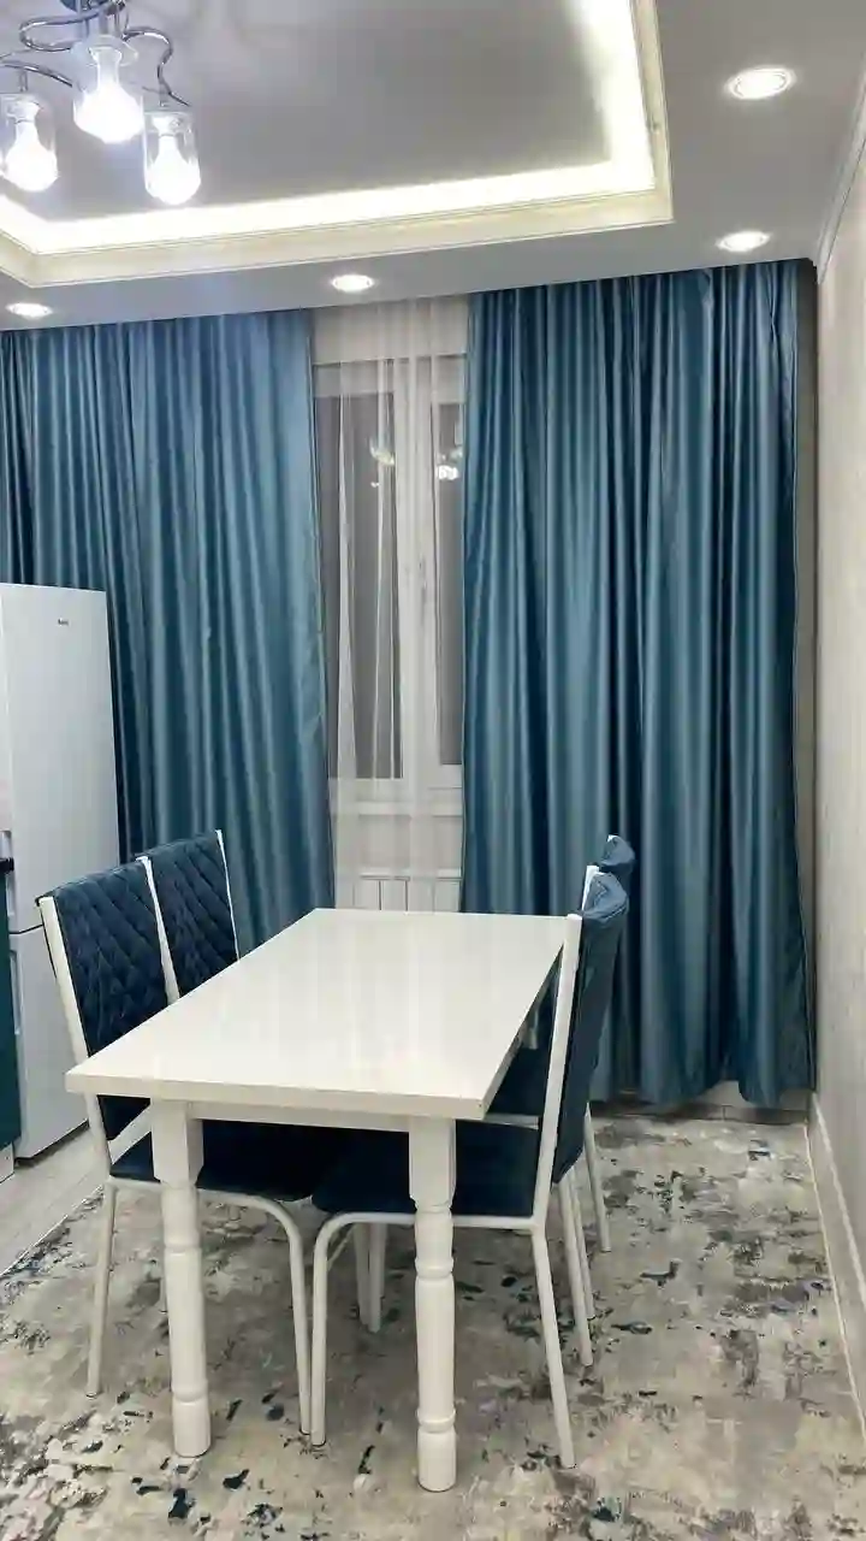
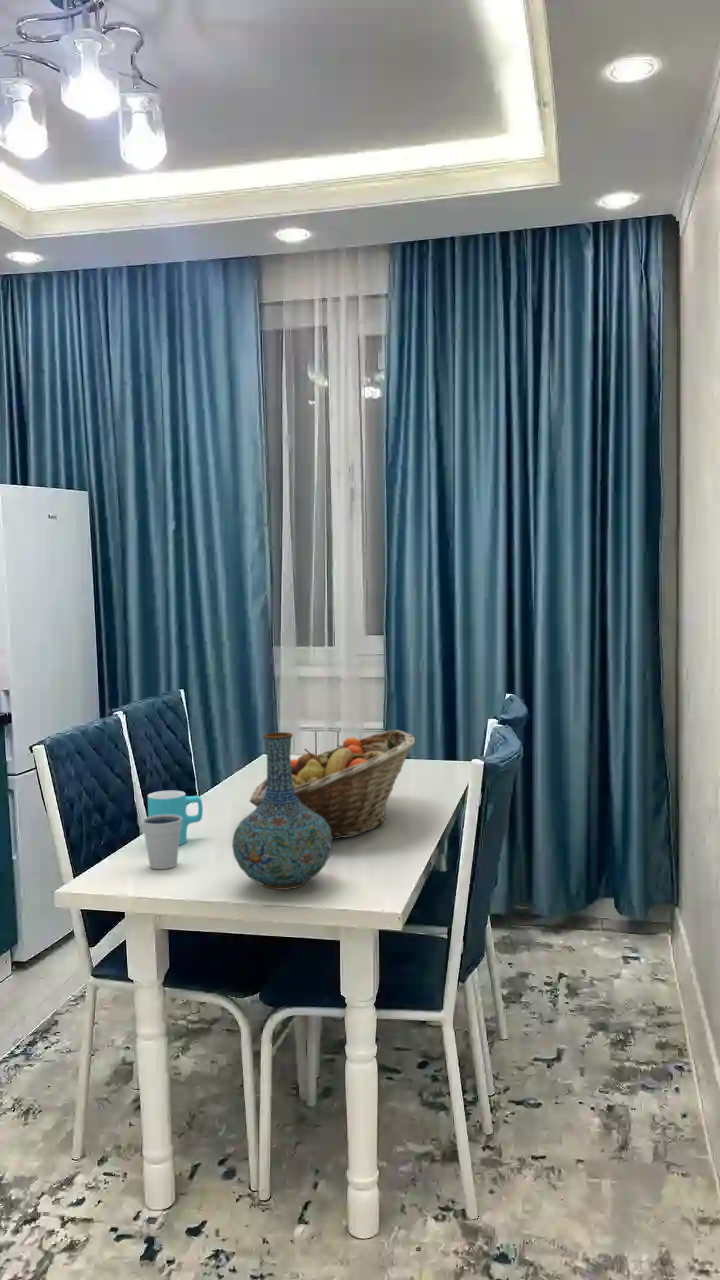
+ vase [231,731,333,891]
+ fruit basket [249,729,416,840]
+ cup [147,790,204,846]
+ cup [141,815,182,870]
